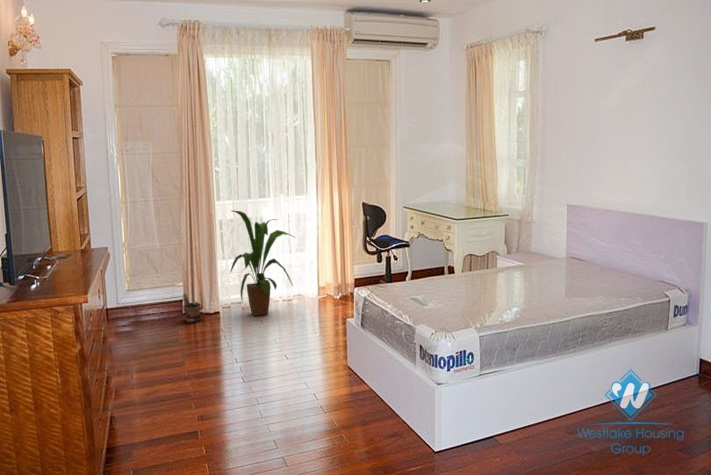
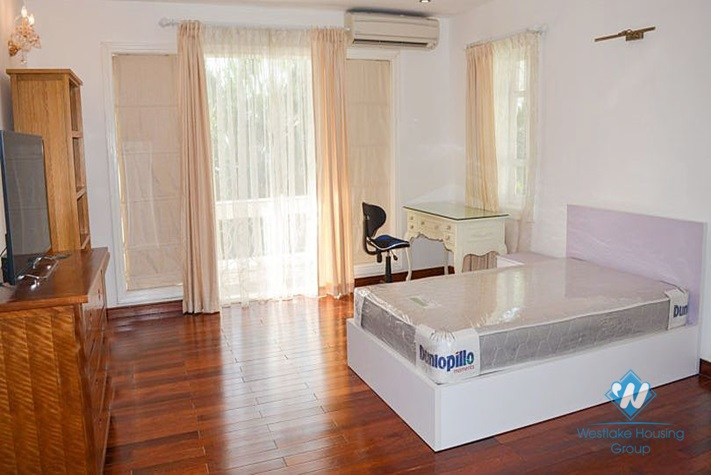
- potted plant [182,292,203,323]
- house plant [229,210,297,317]
